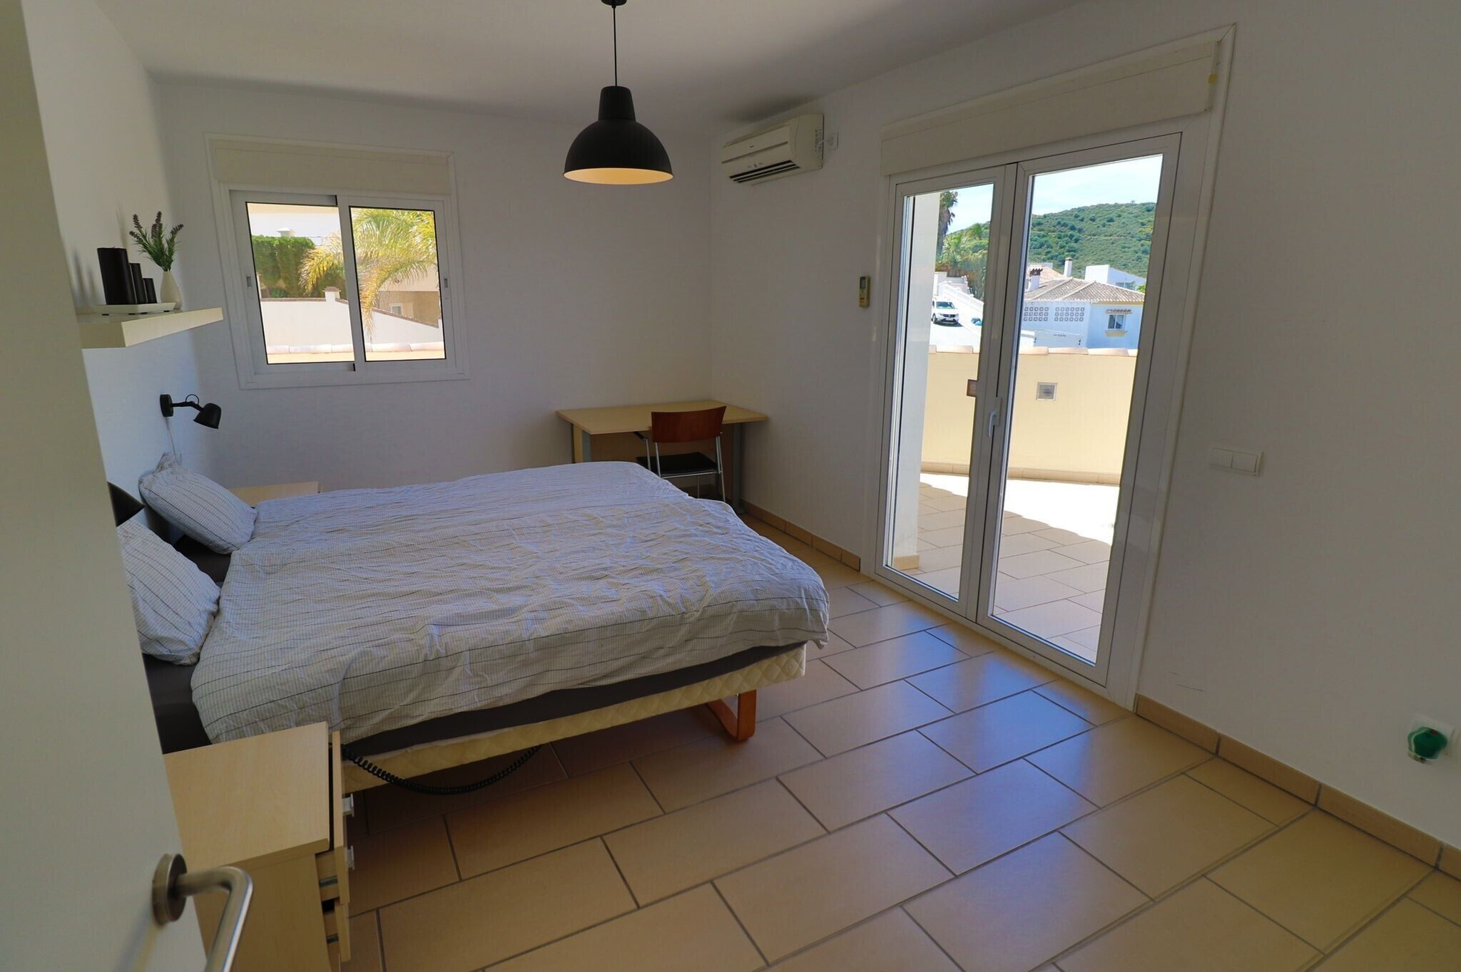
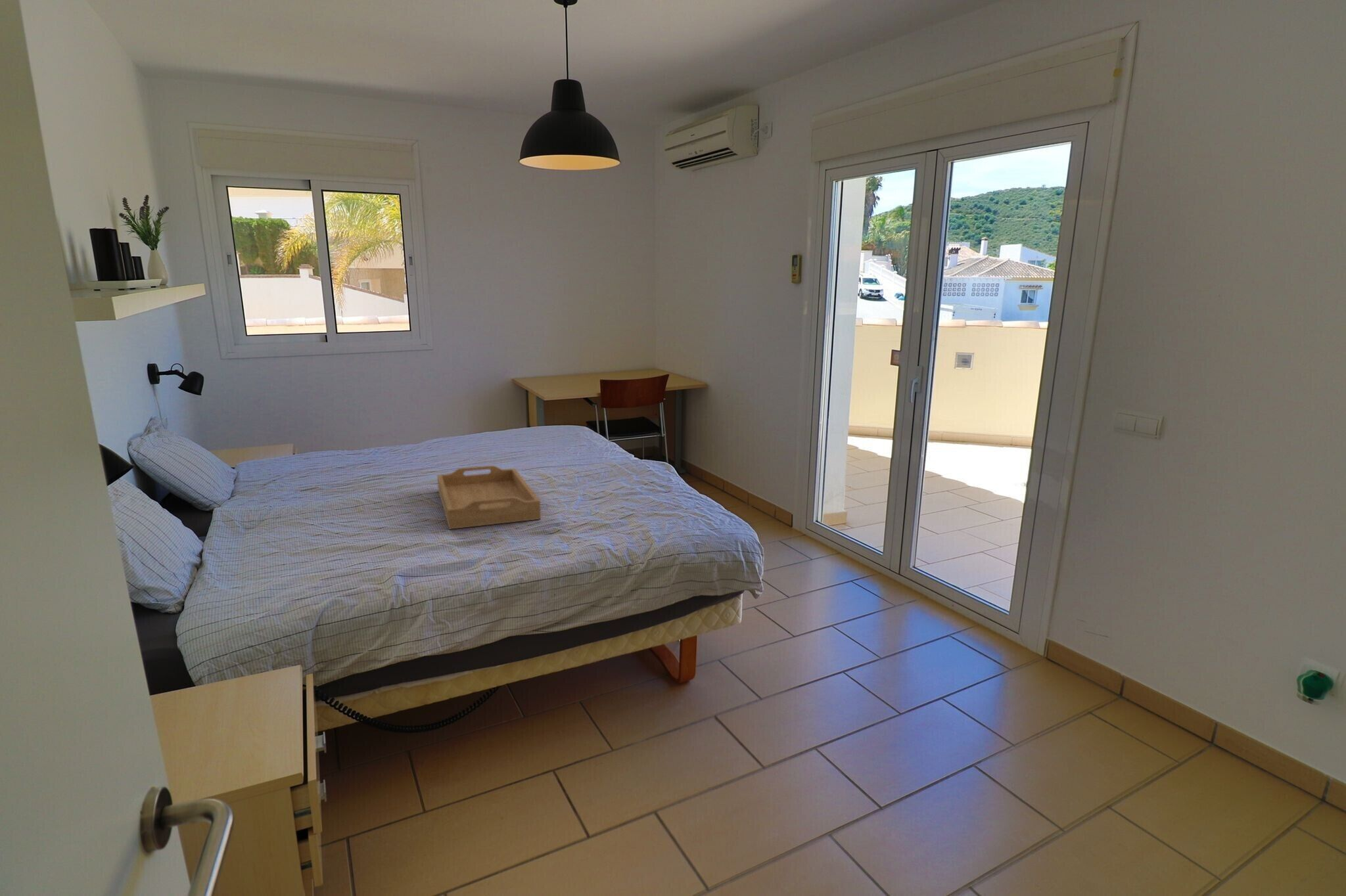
+ serving tray [436,464,542,530]
